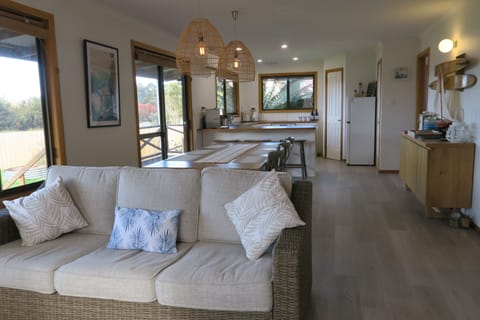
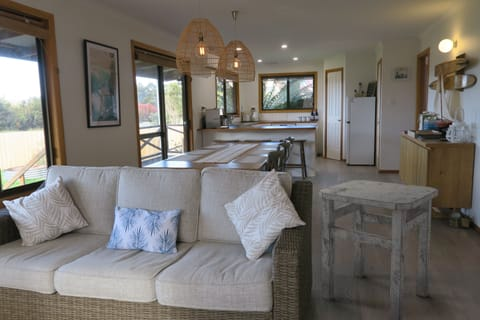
+ side table [318,179,439,320]
